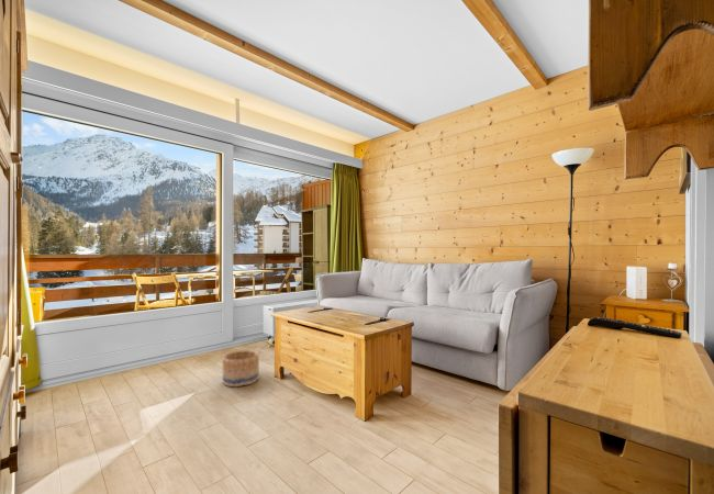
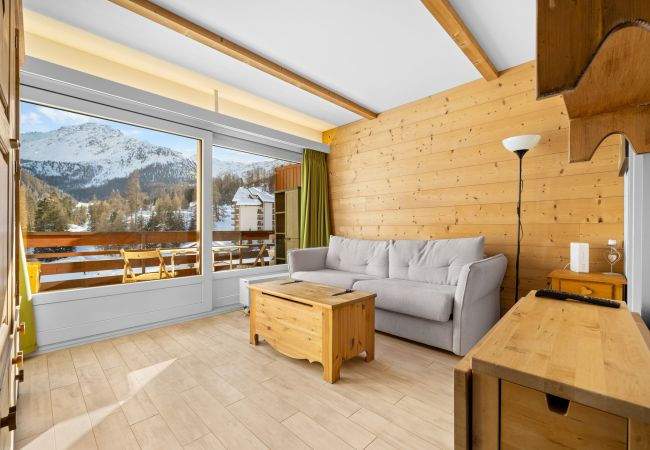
- basket [221,348,260,388]
